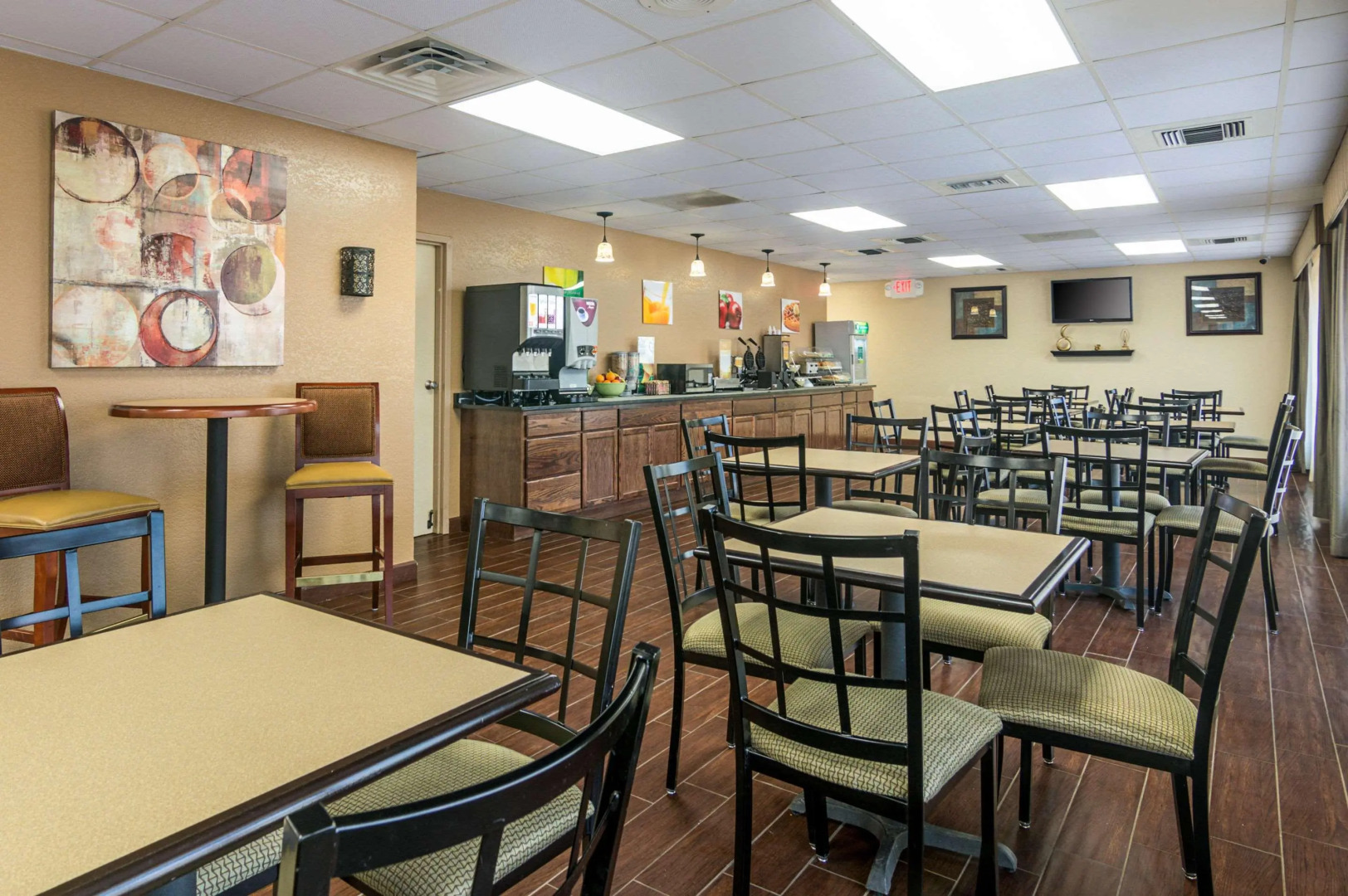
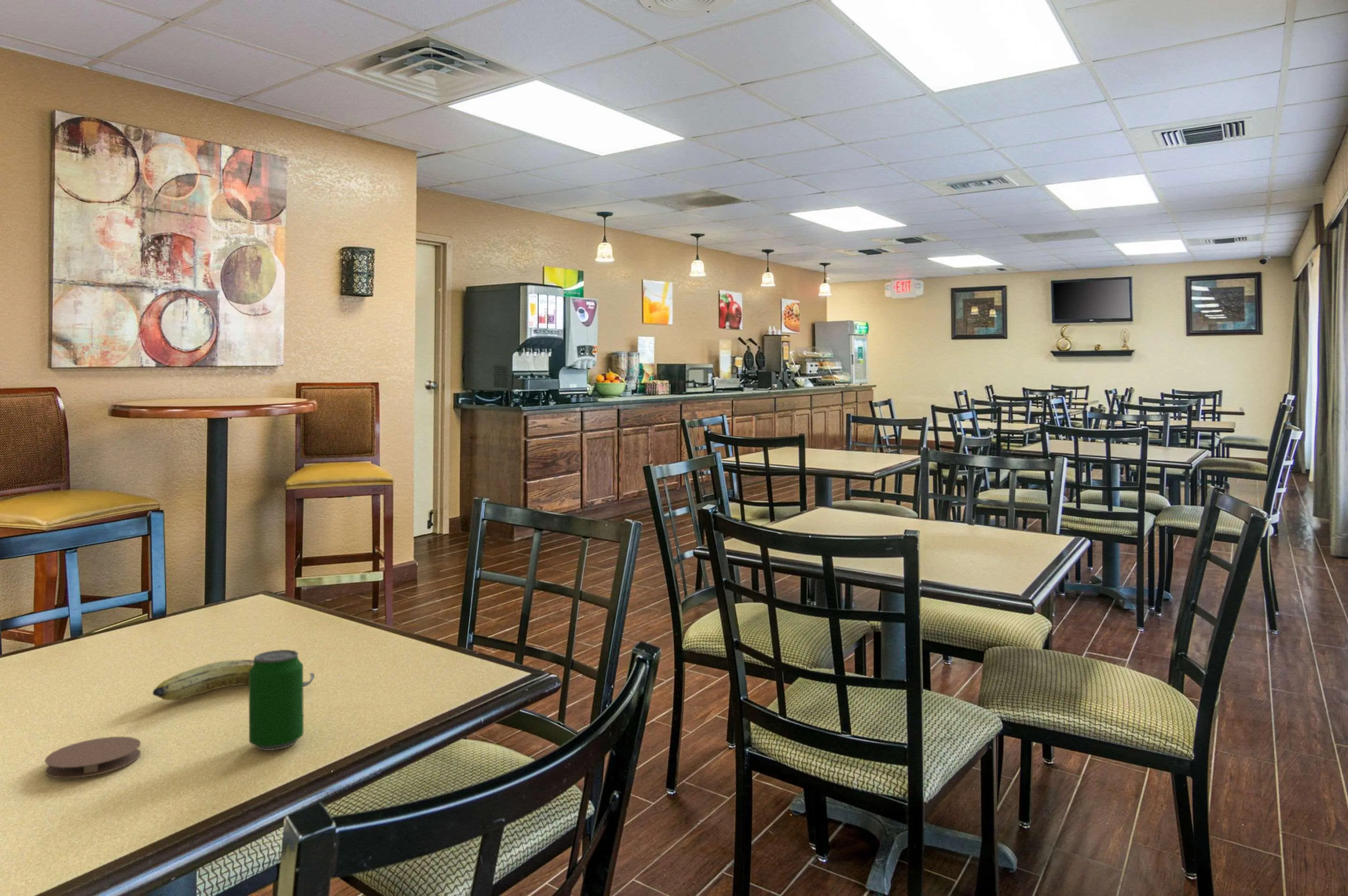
+ fruit [152,659,315,701]
+ coaster [44,736,142,779]
+ beverage can [248,649,305,752]
